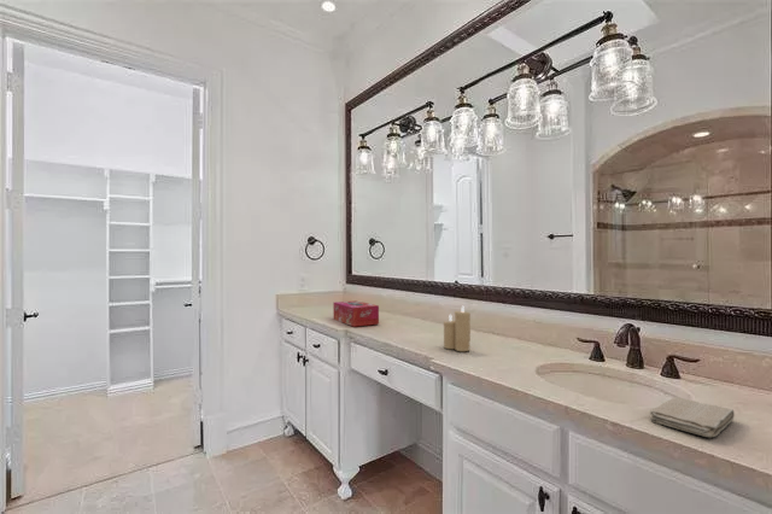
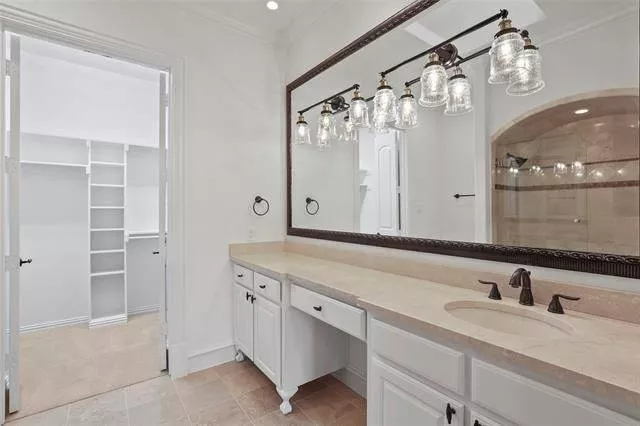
- tissue box [332,299,380,328]
- washcloth [649,396,736,438]
- candle [441,305,472,352]
